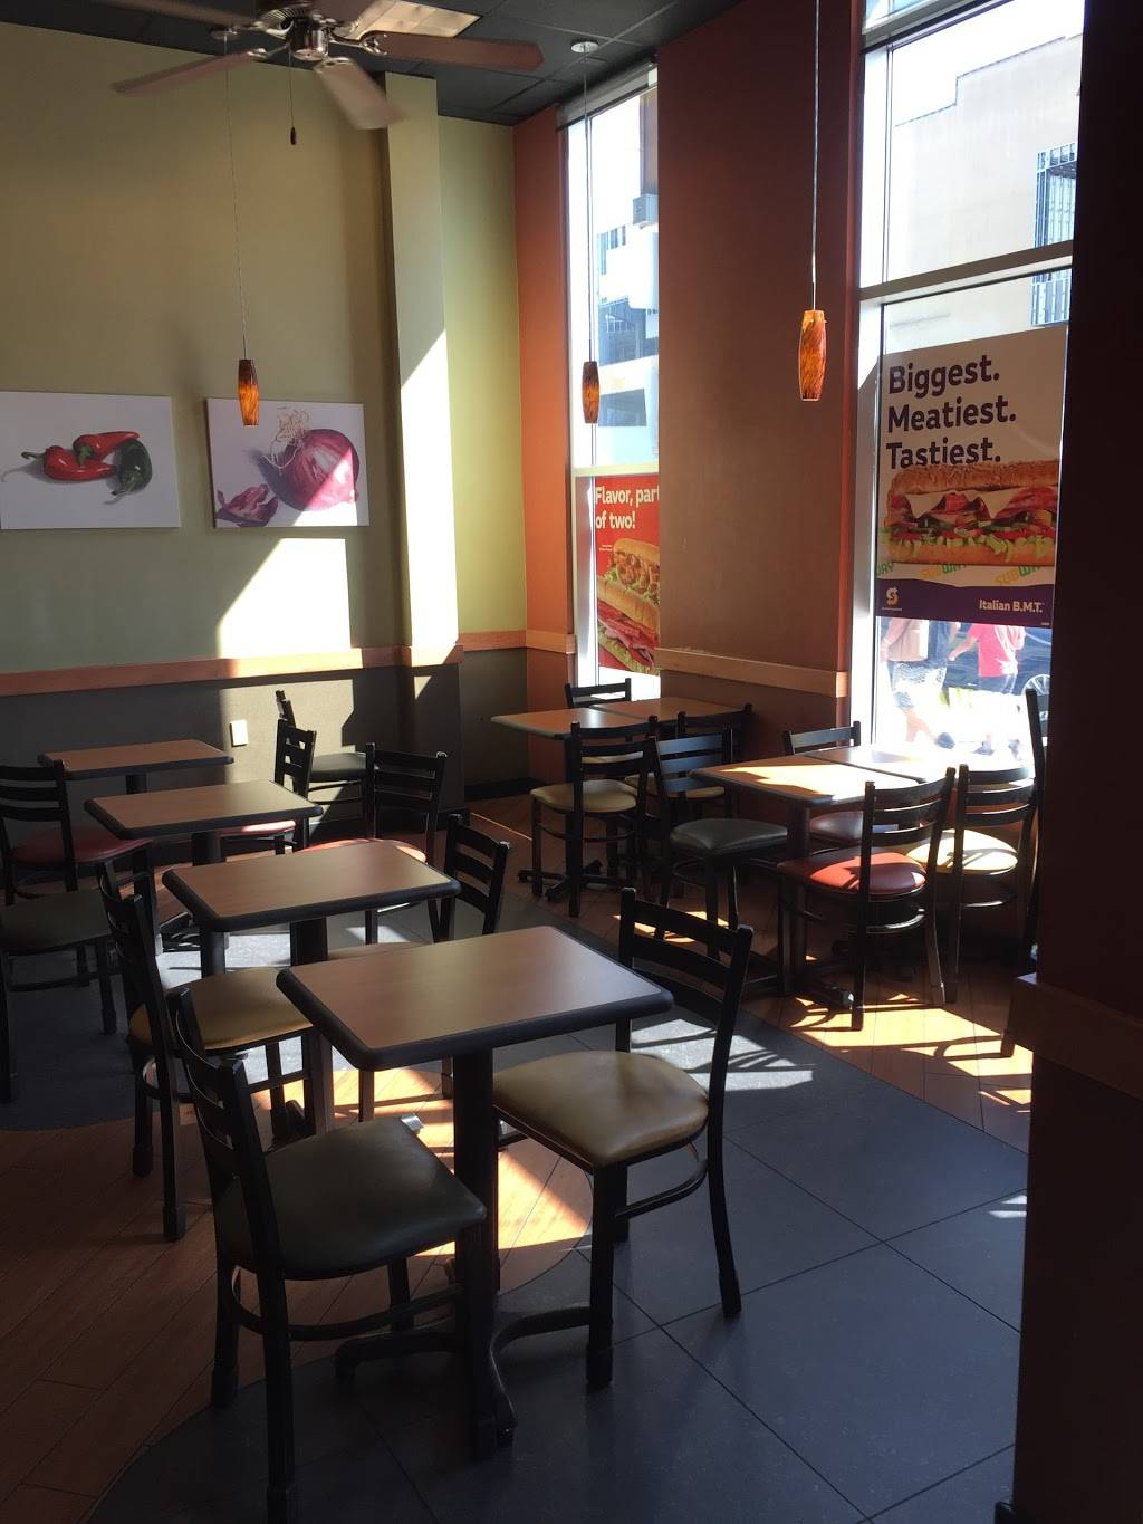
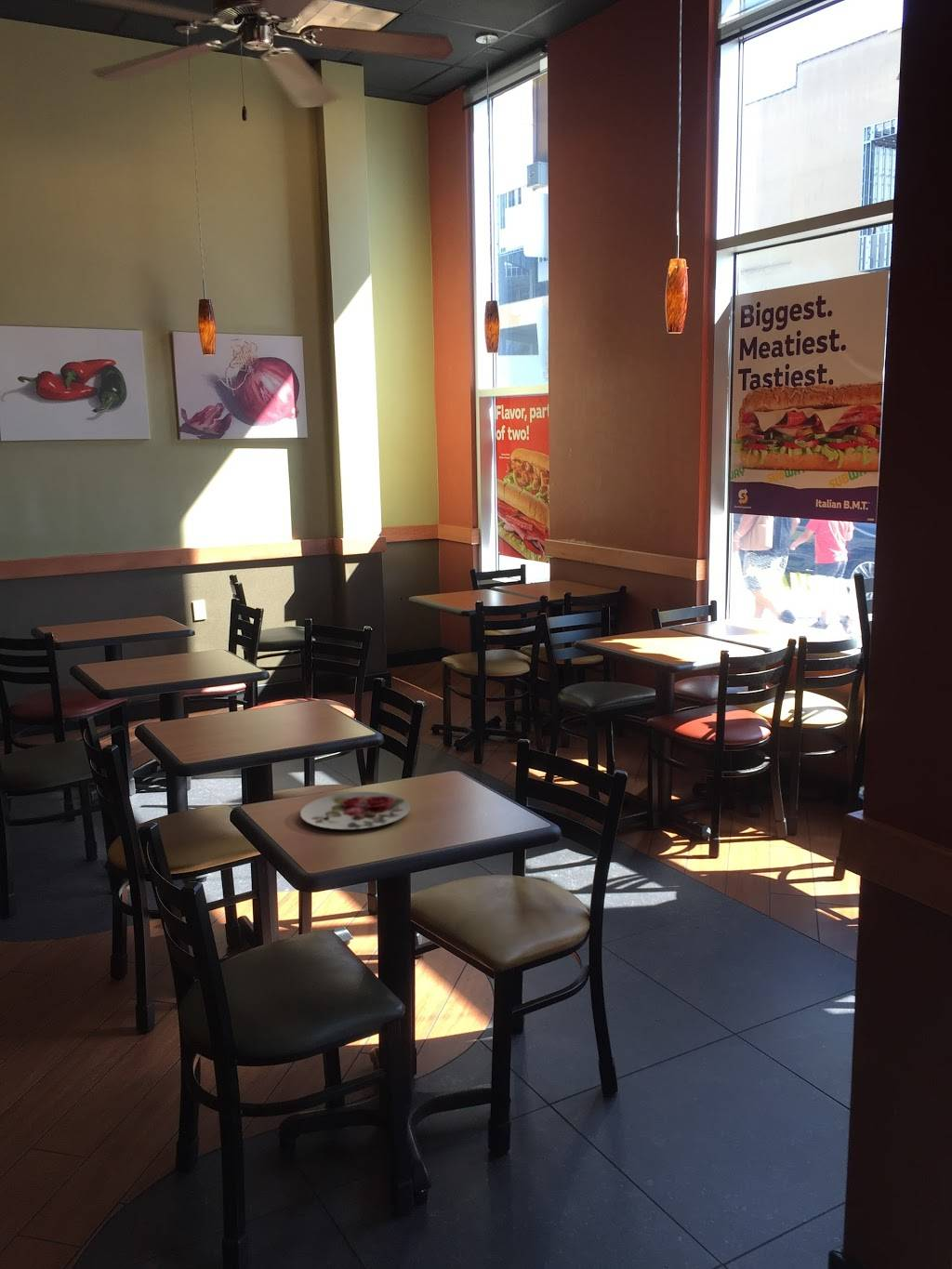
+ plate [299,791,411,830]
